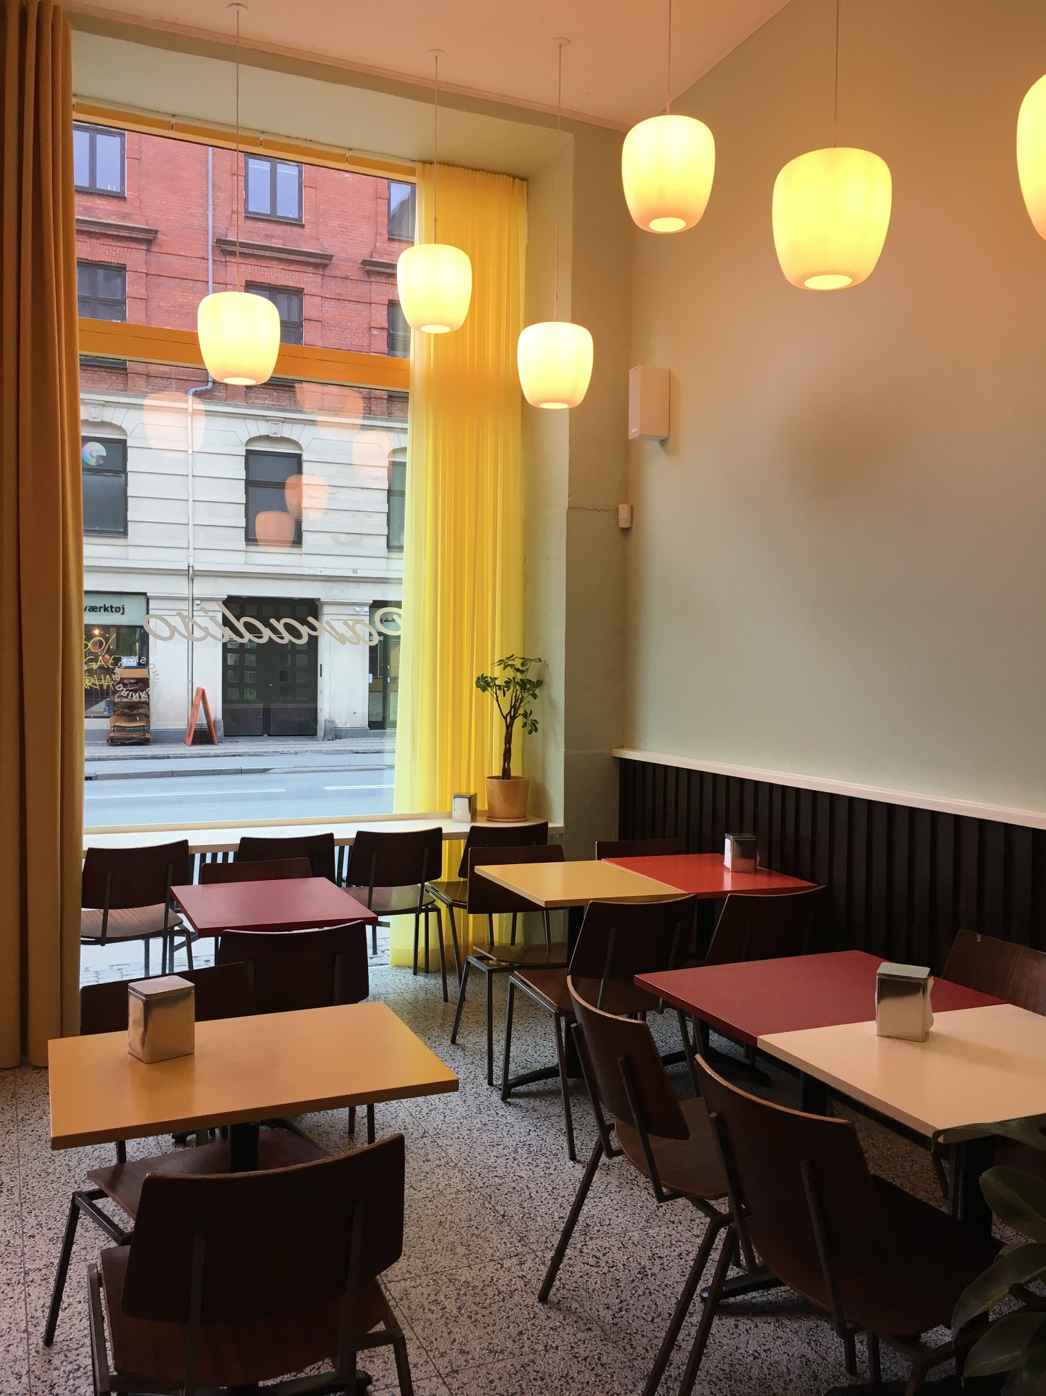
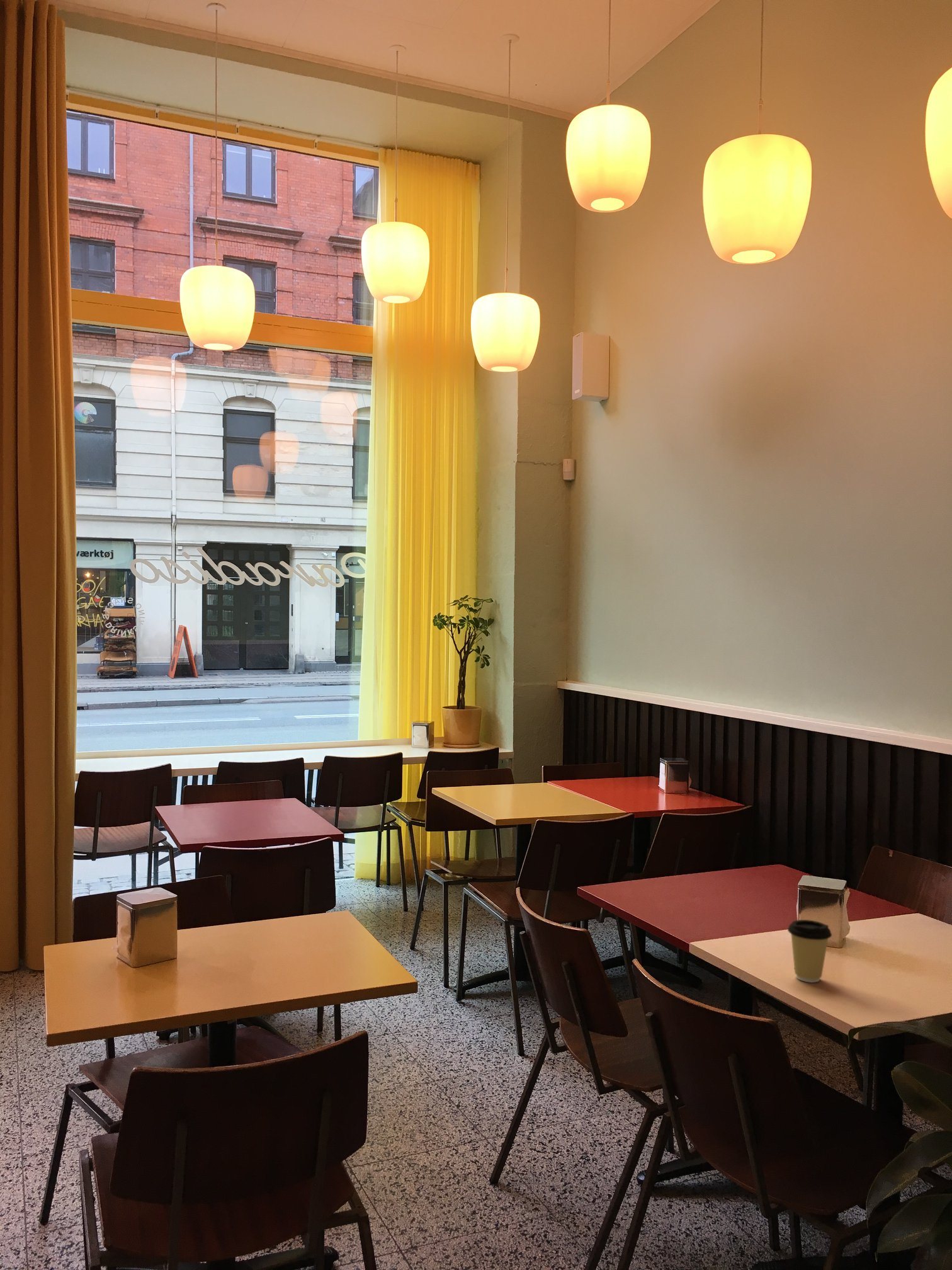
+ coffee cup [787,919,832,983]
